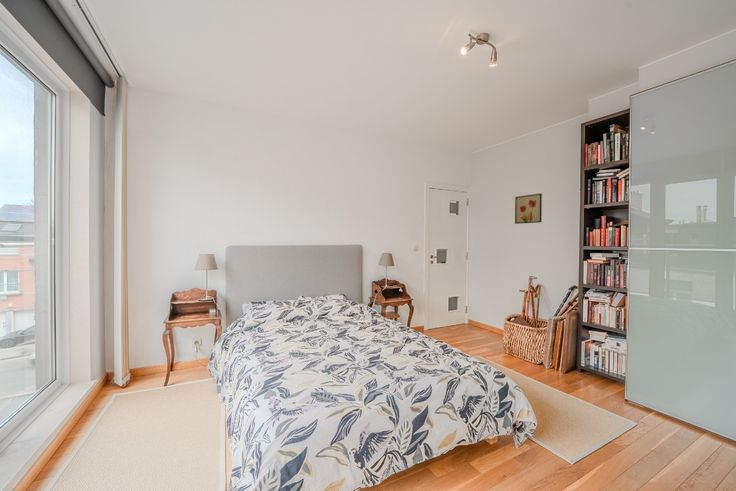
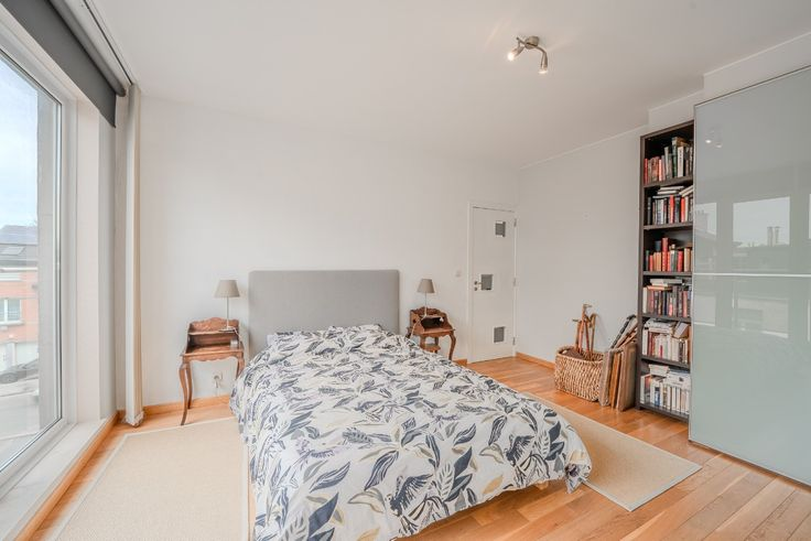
- wall art [514,192,543,225]
